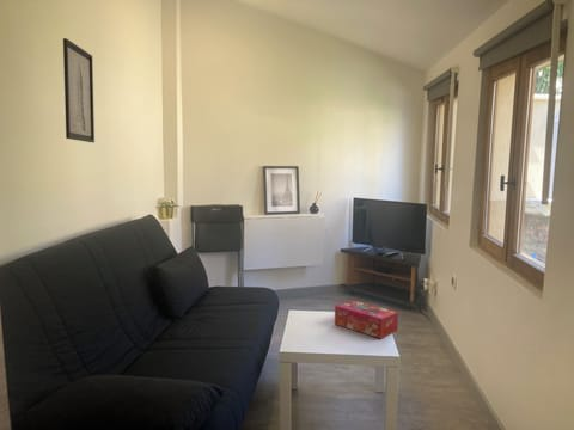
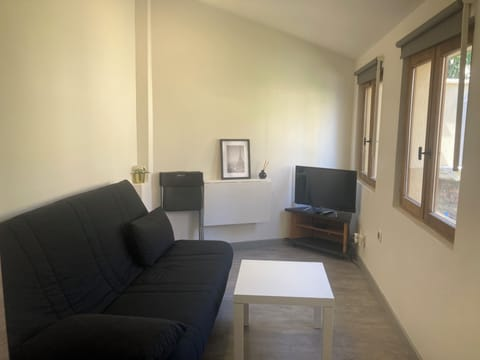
- wall art [62,37,96,143]
- tissue box [334,299,399,339]
